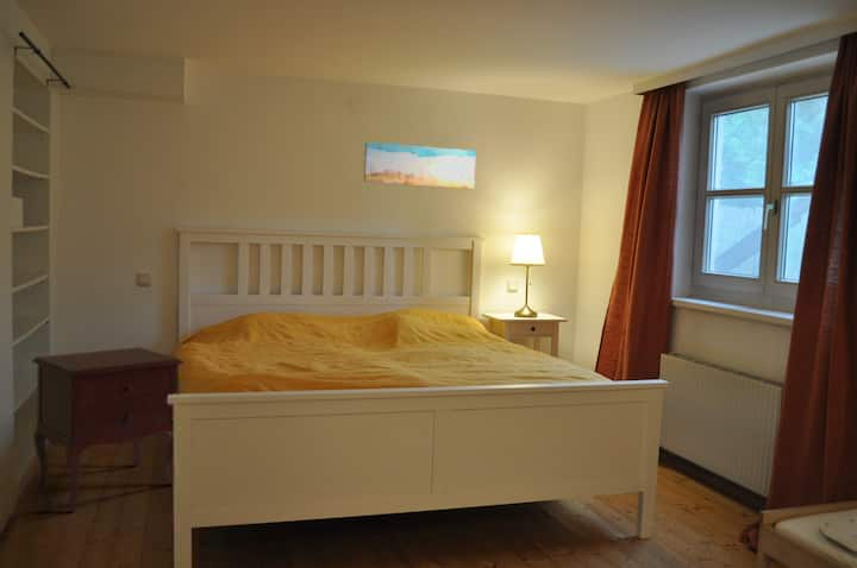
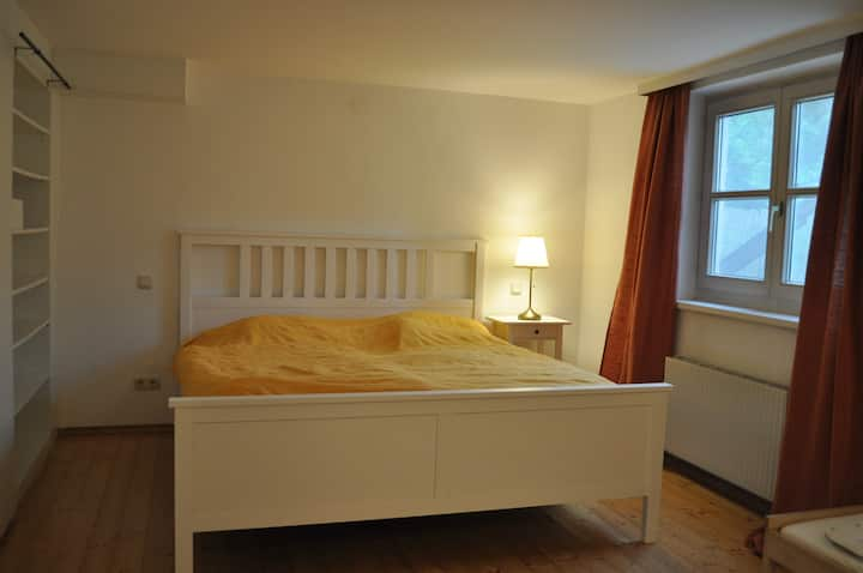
- wall art [363,141,477,190]
- nightstand [31,346,184,513]
